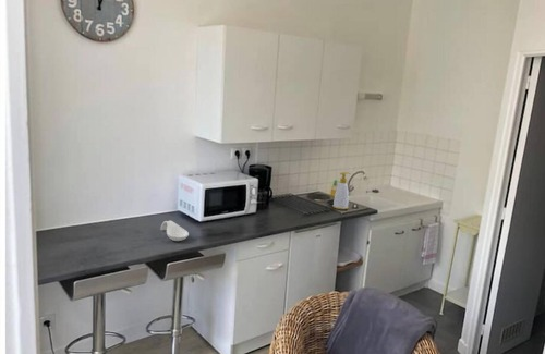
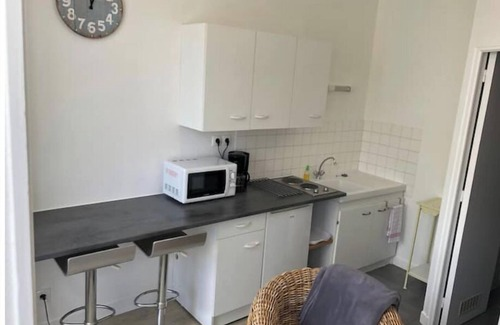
- soap bottle [331,171,351,210]
- spoon rest [159,220,190,242]
